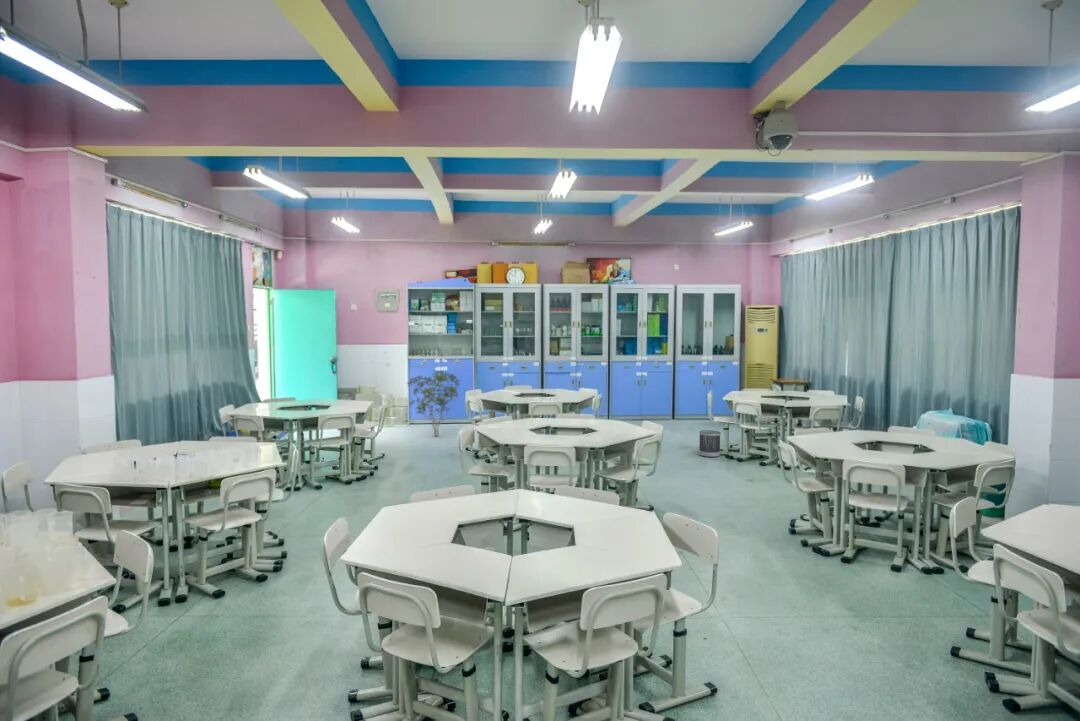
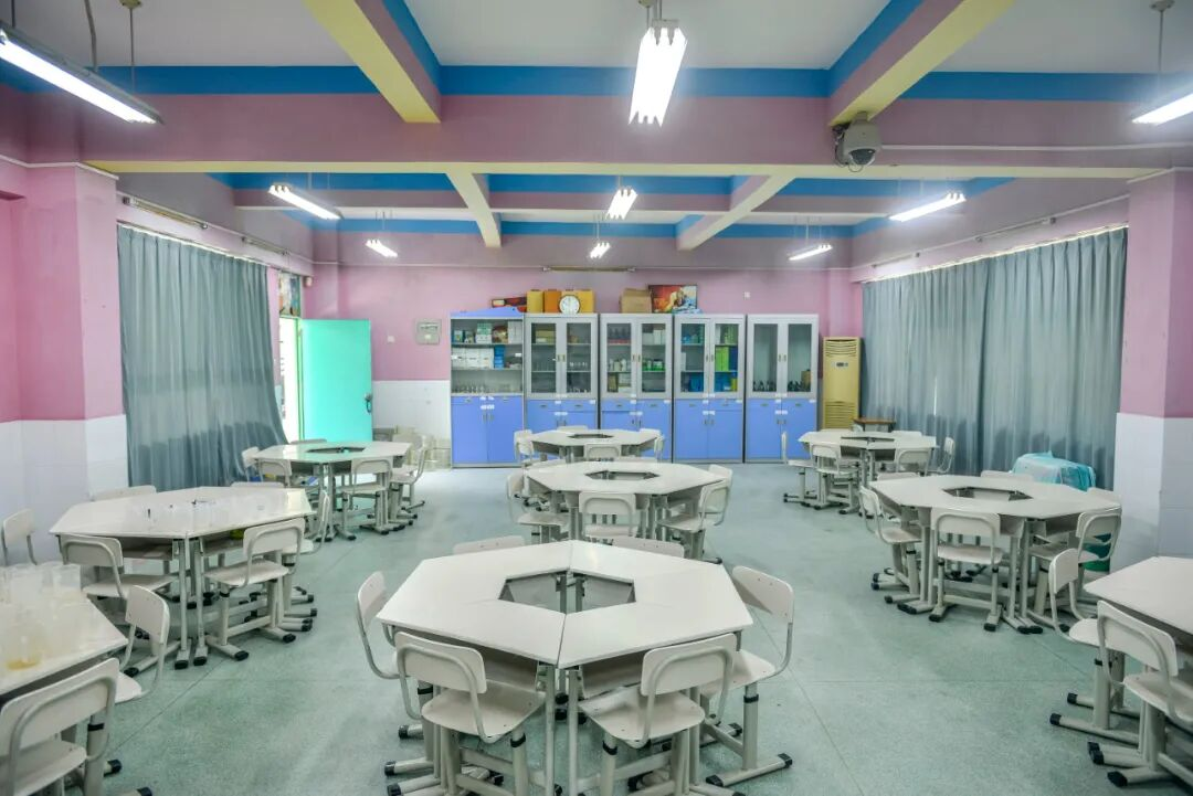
- wastebasket [698,429,722,458]
- shrub [406,370,461,438]
